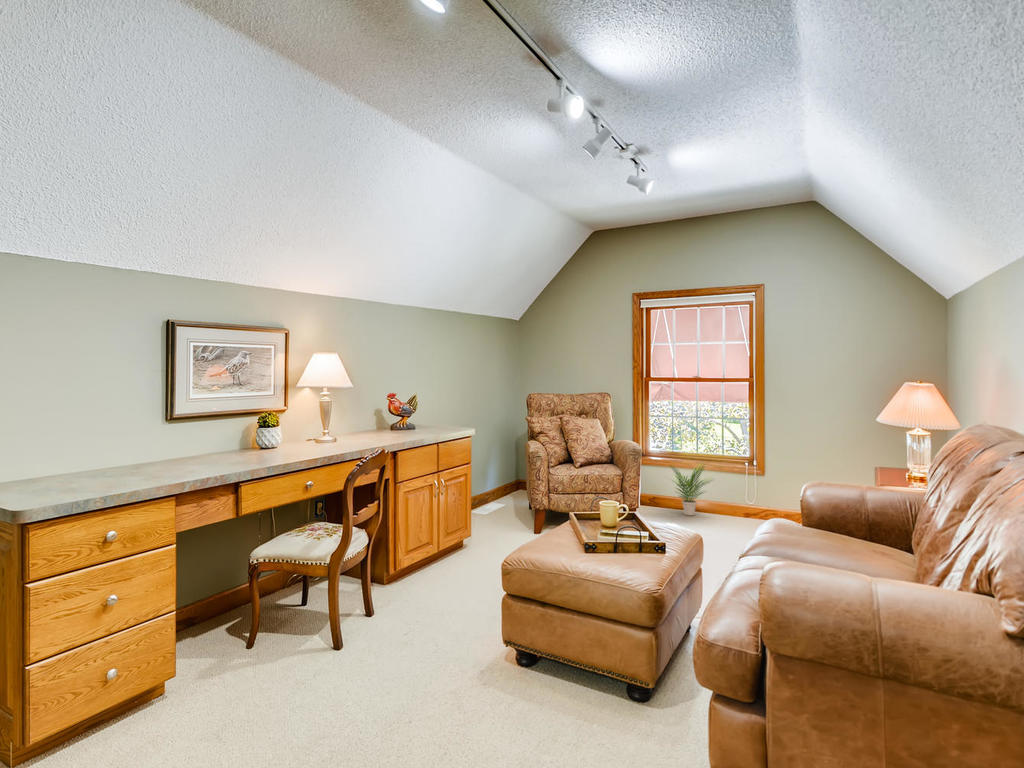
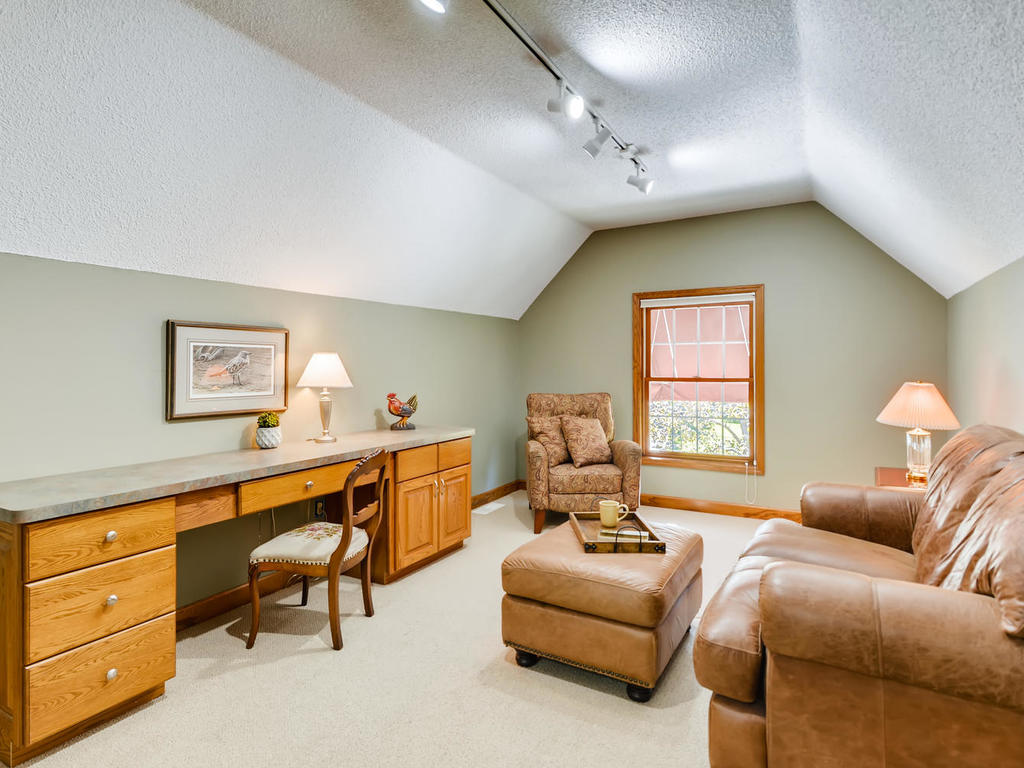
- potted plant [665,461,715,517]
